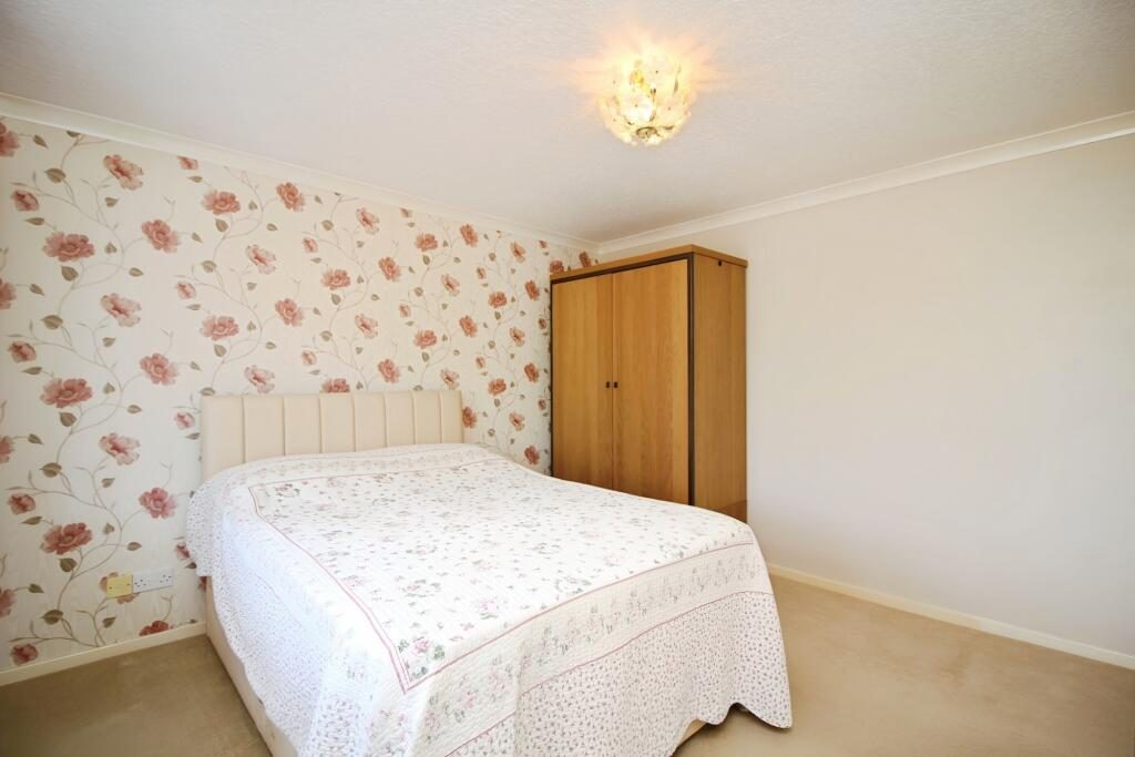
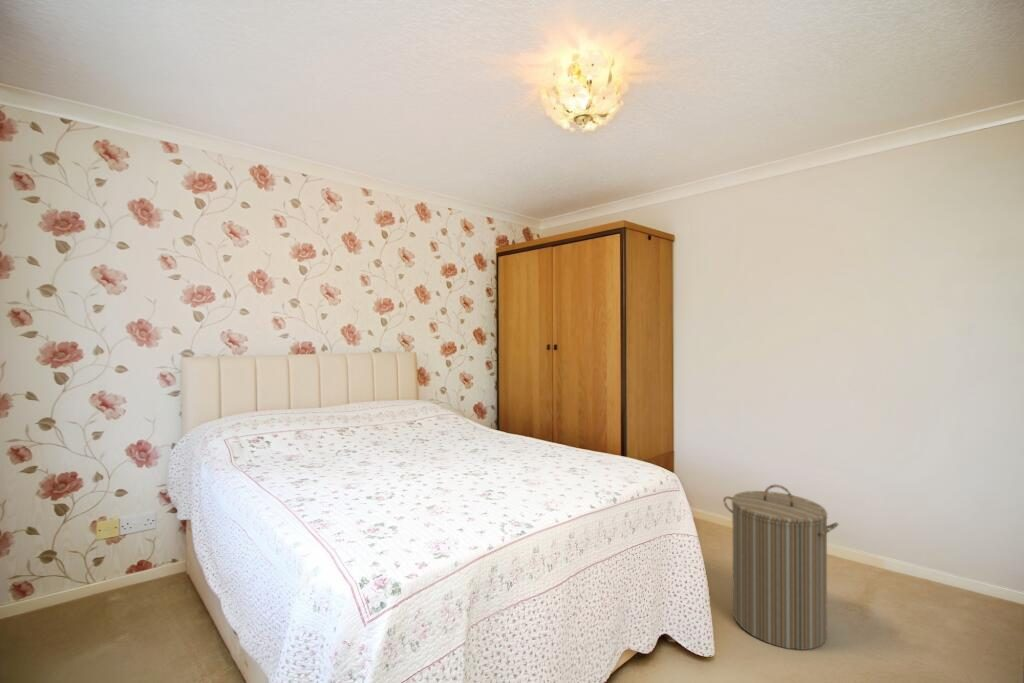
+ laundry hamper [722,484,840,651]
